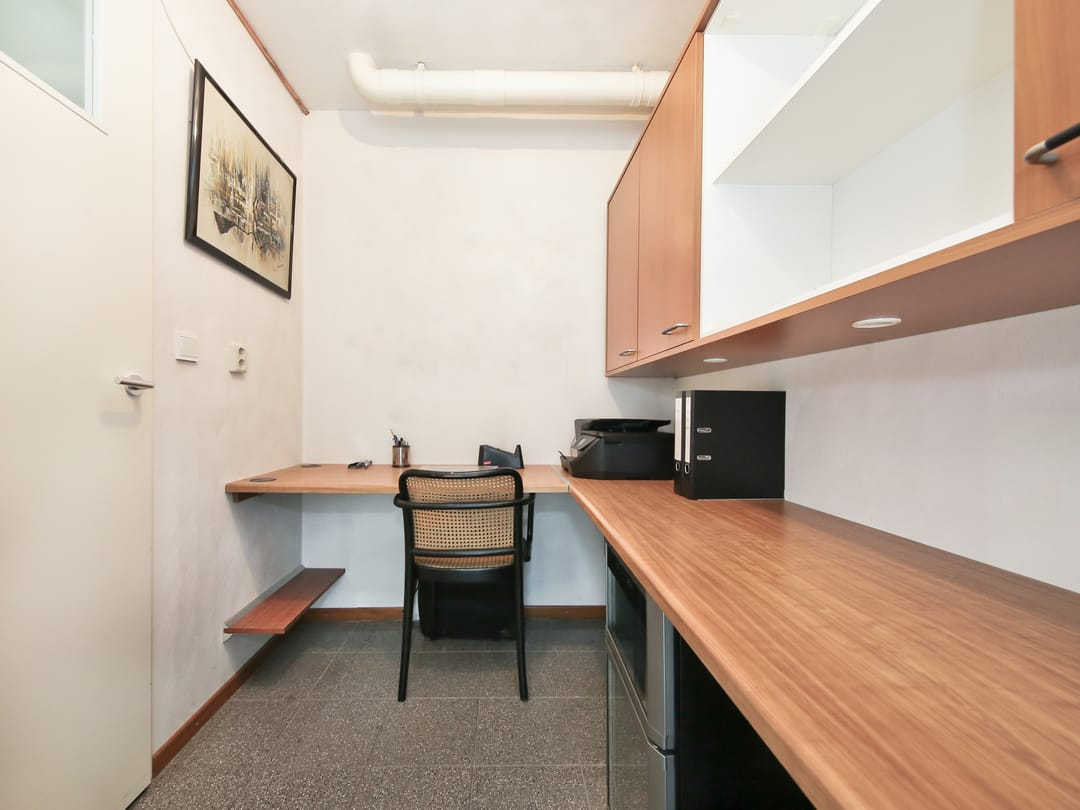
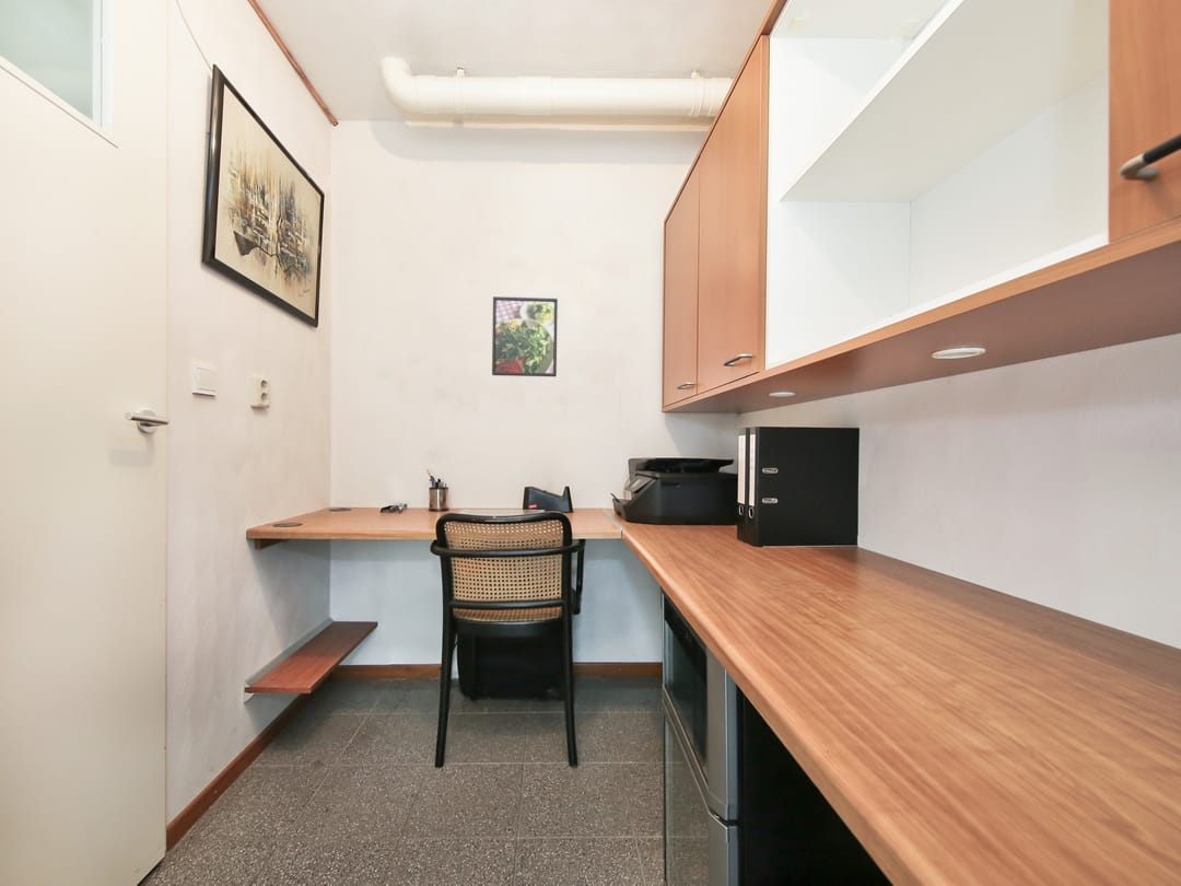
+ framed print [491,295,559,377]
